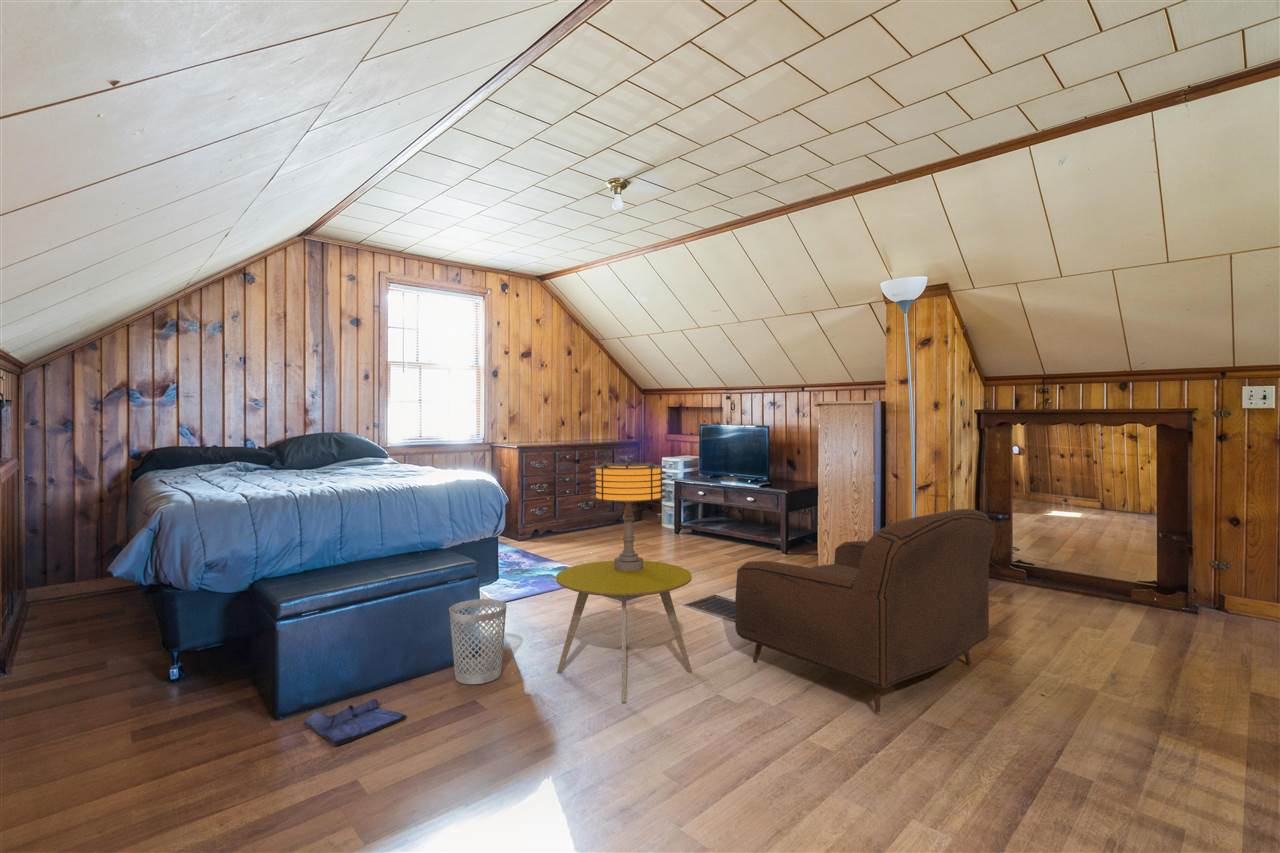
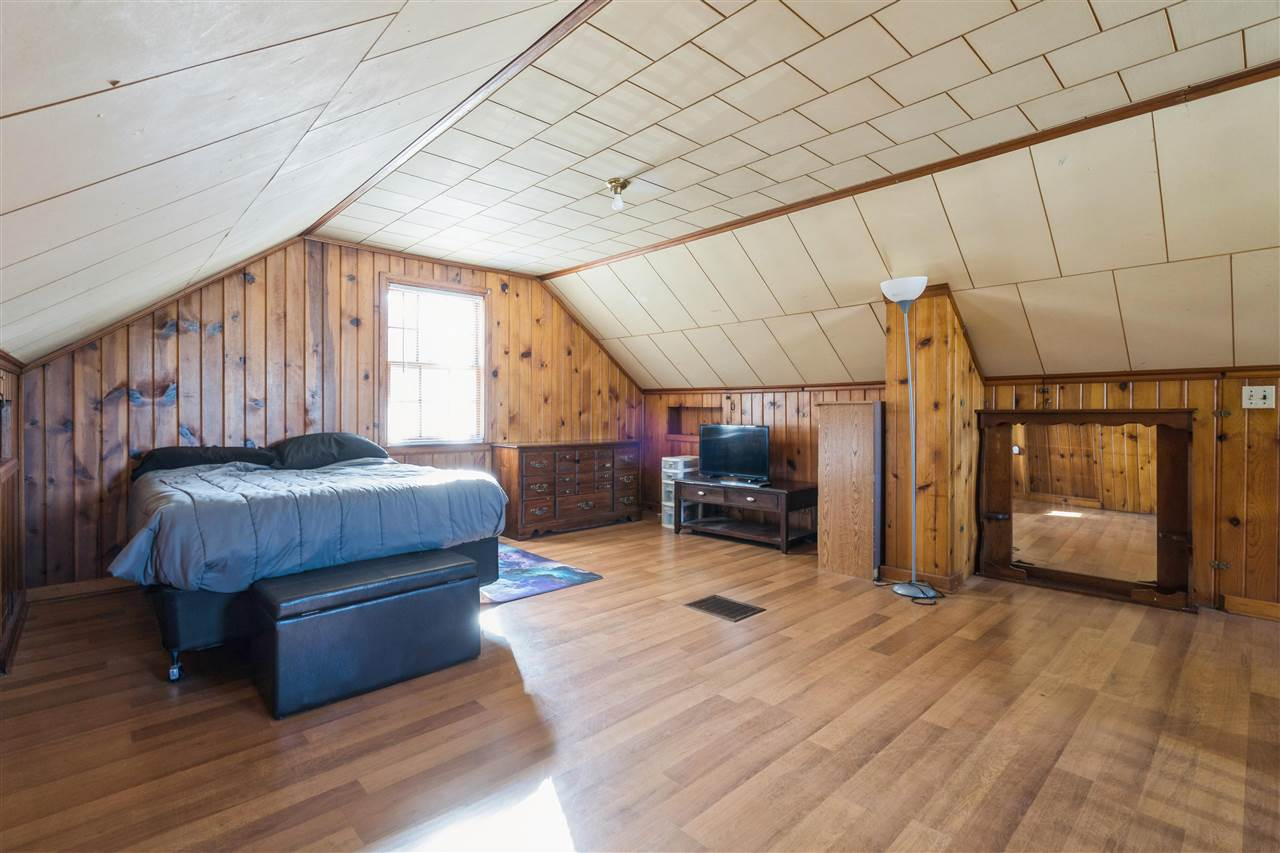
- side table [555,560,693,703]
- table lamp [589,459,667,572]
- armchair [734,508,996,713]
- wastebasket [448,598,508,685]
- glove [303,698,408,747]
